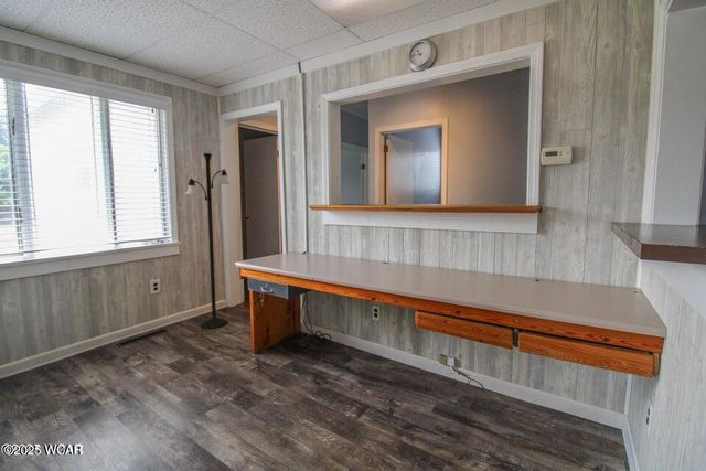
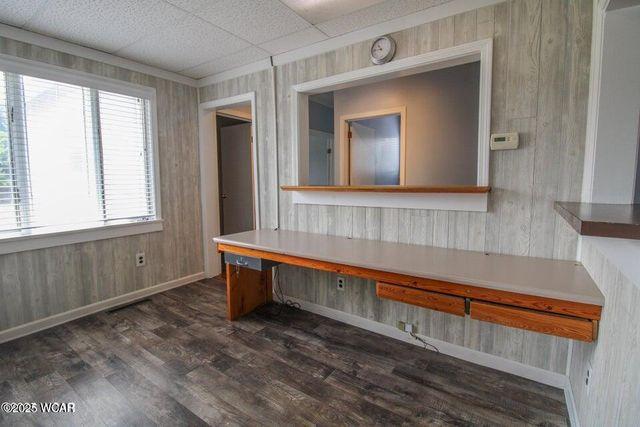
- floor lamp [184,137,232,330]
